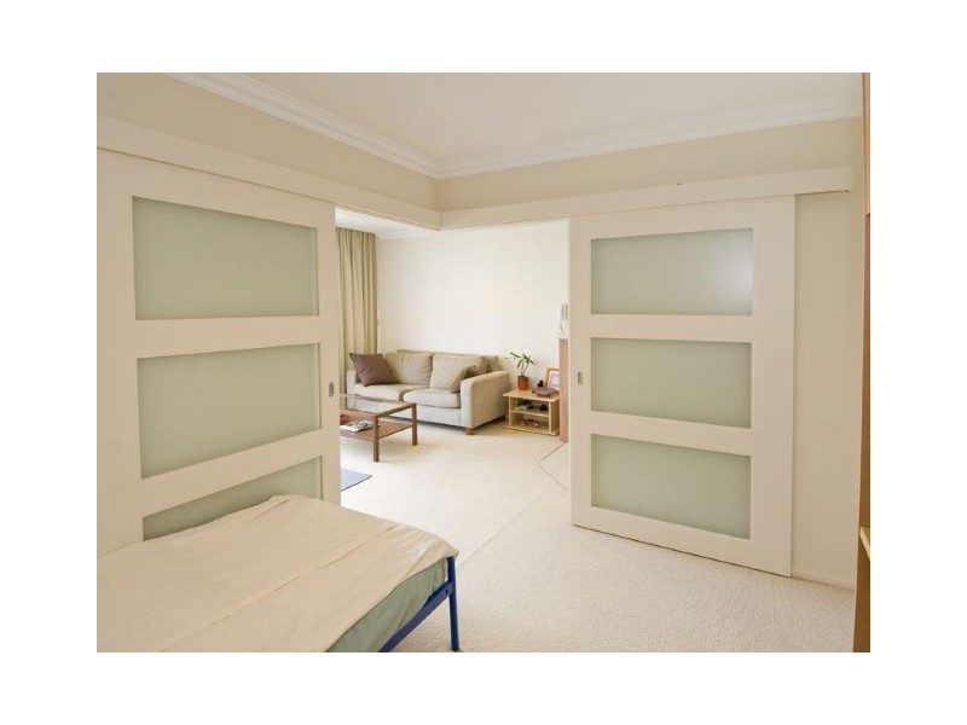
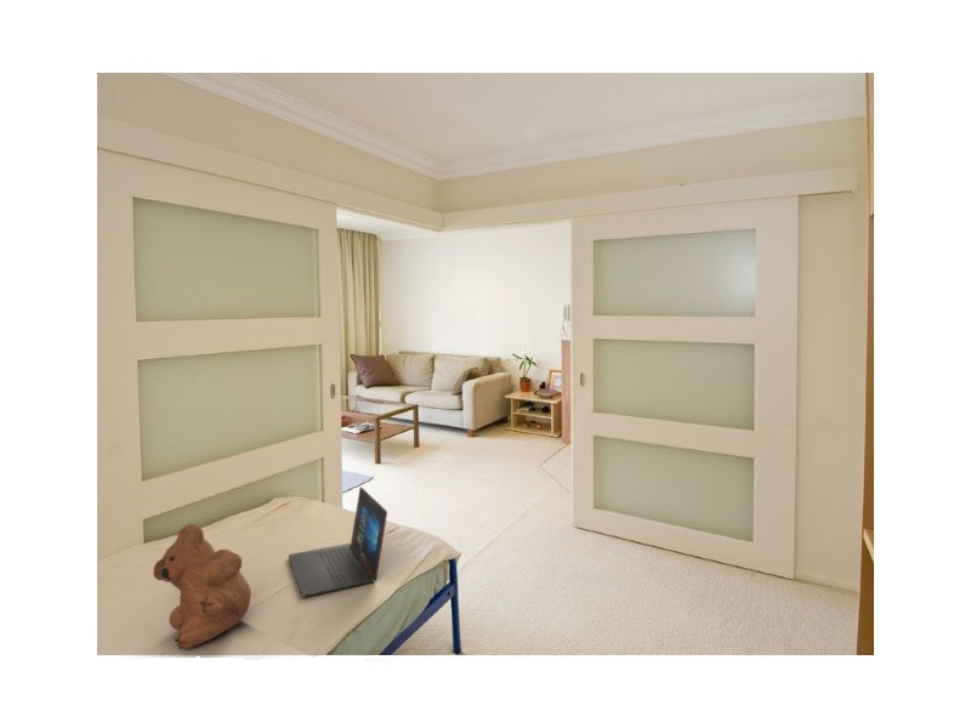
+ laptop [288,485,388,598]
+ teddy bear [152,523,252,650]
